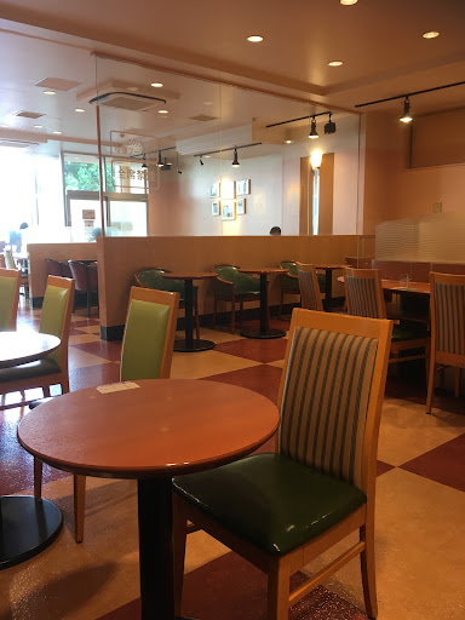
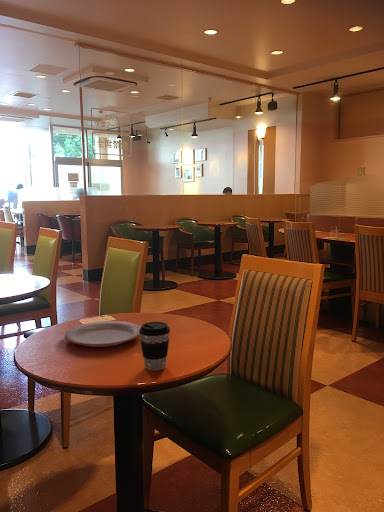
+ coffee cup [139,321,171,372]
+ plate [64,320,142,348]
